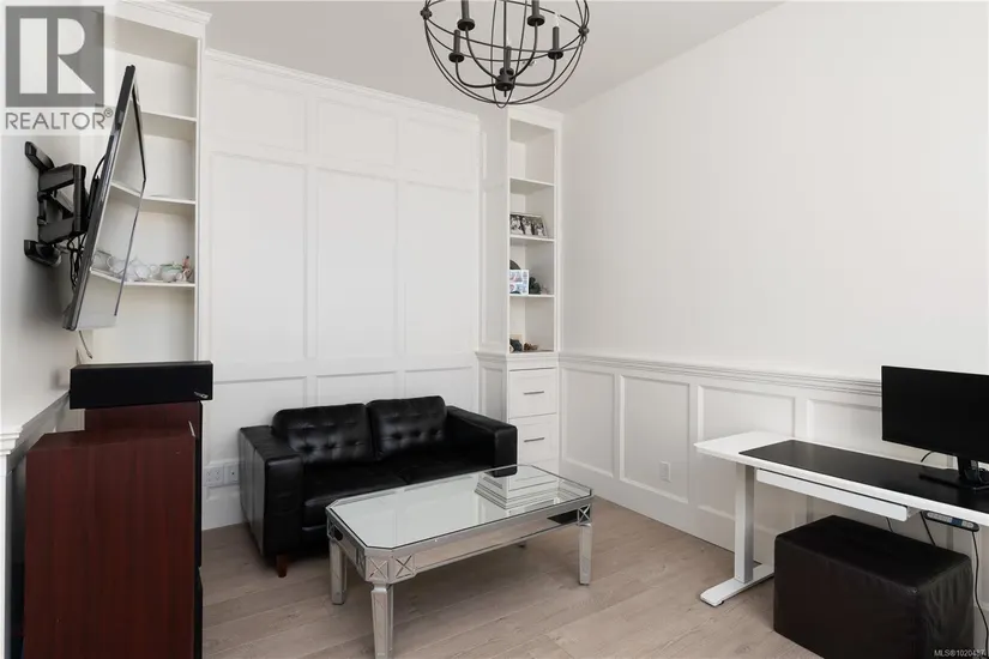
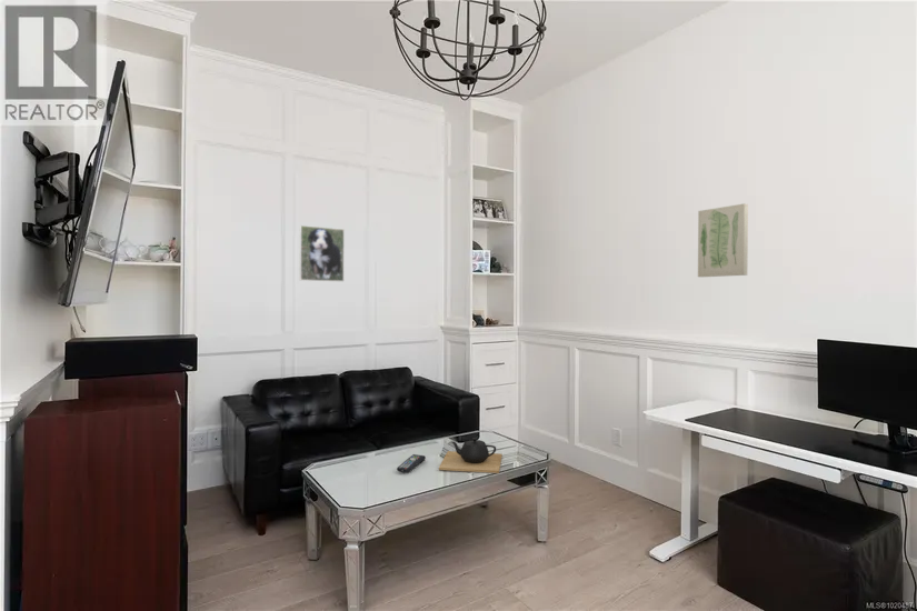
+ wall art [697,202,749,278]
+ remote control [396,453,427,473]
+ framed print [298,224,346,282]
+ teapot [438,437,504,474]
